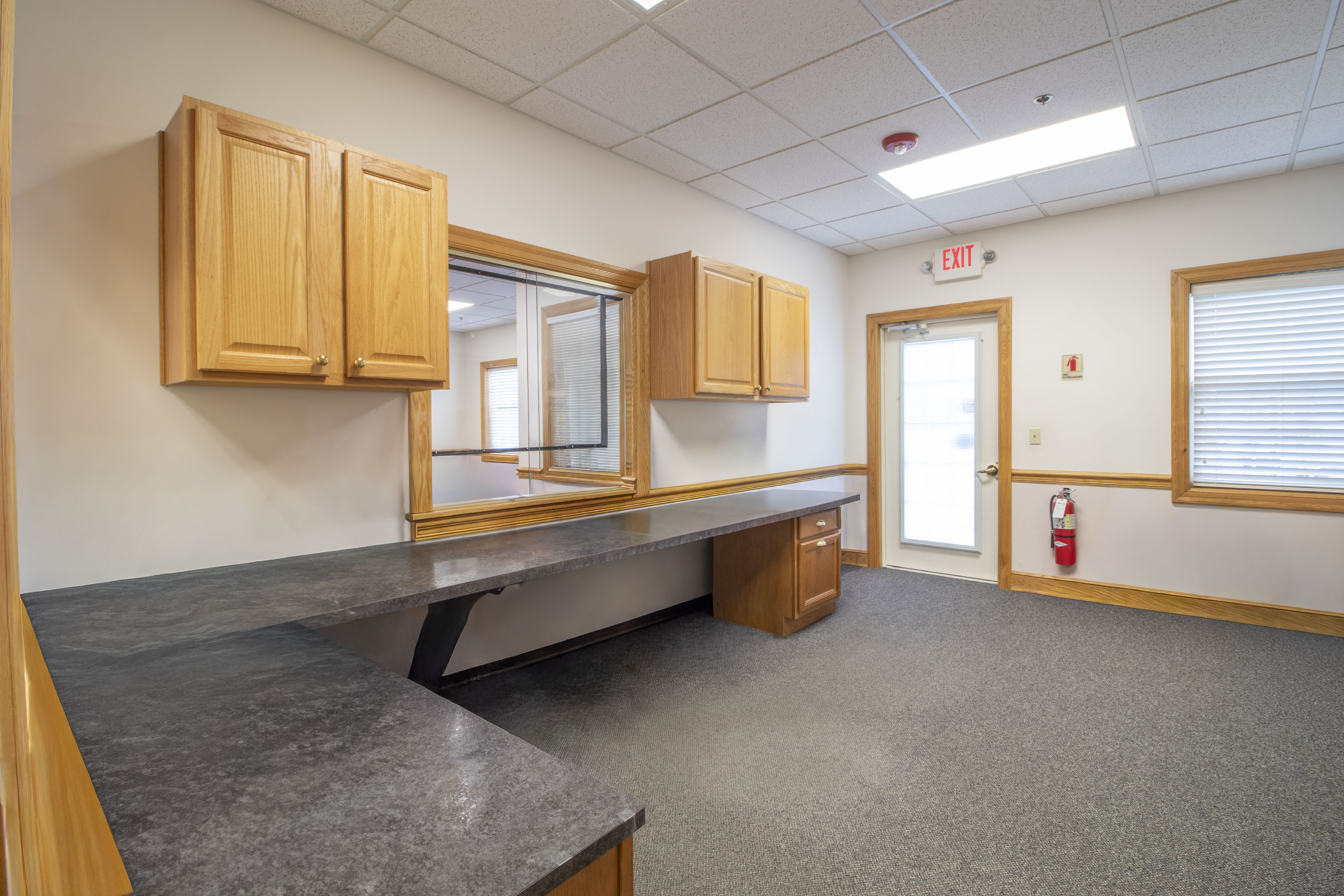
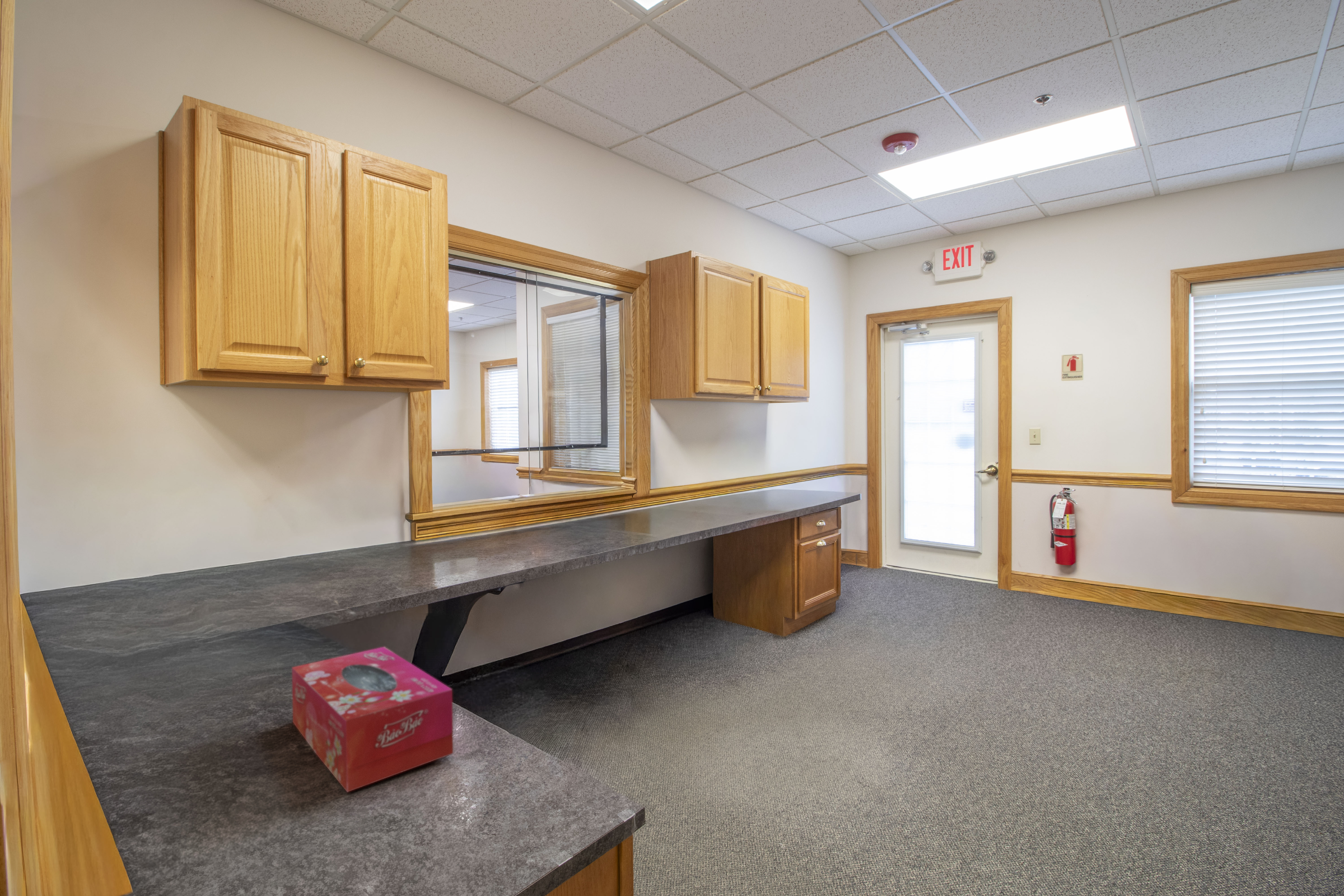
+ tissue box [292,646,453,793]
